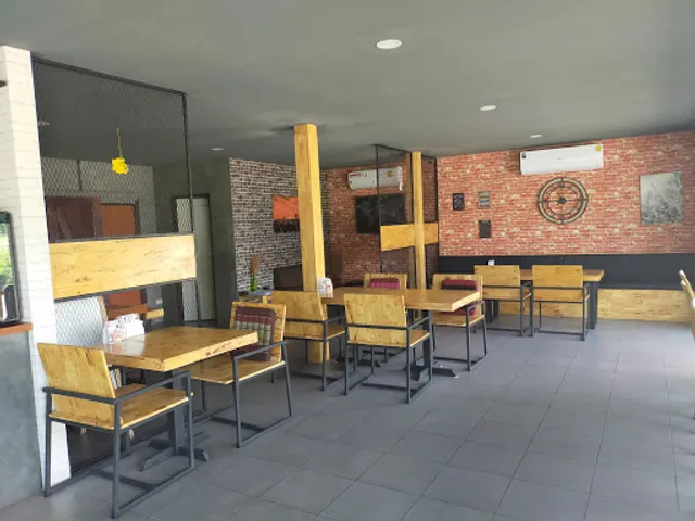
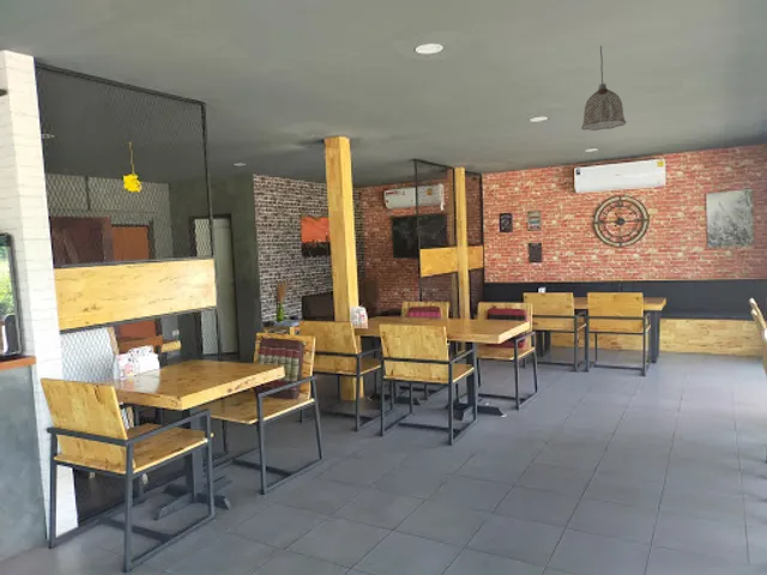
+ pendant lamp [580,44,628,132]
